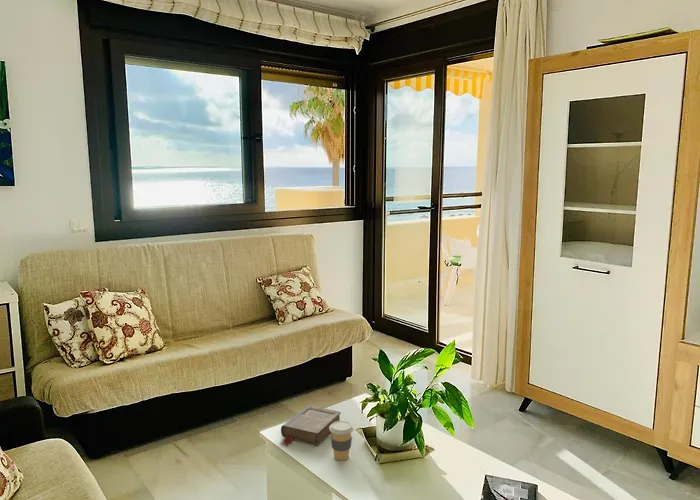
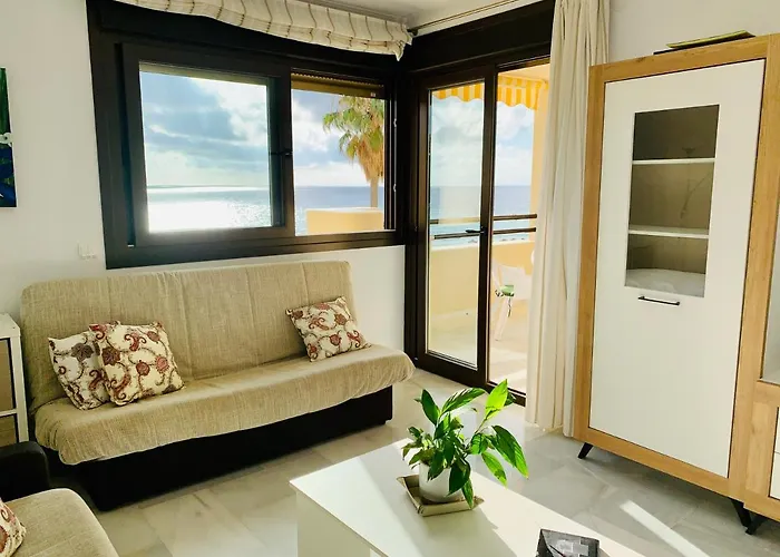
- coffee cup [329,420,355,461]
- book [280,404,342,447]
